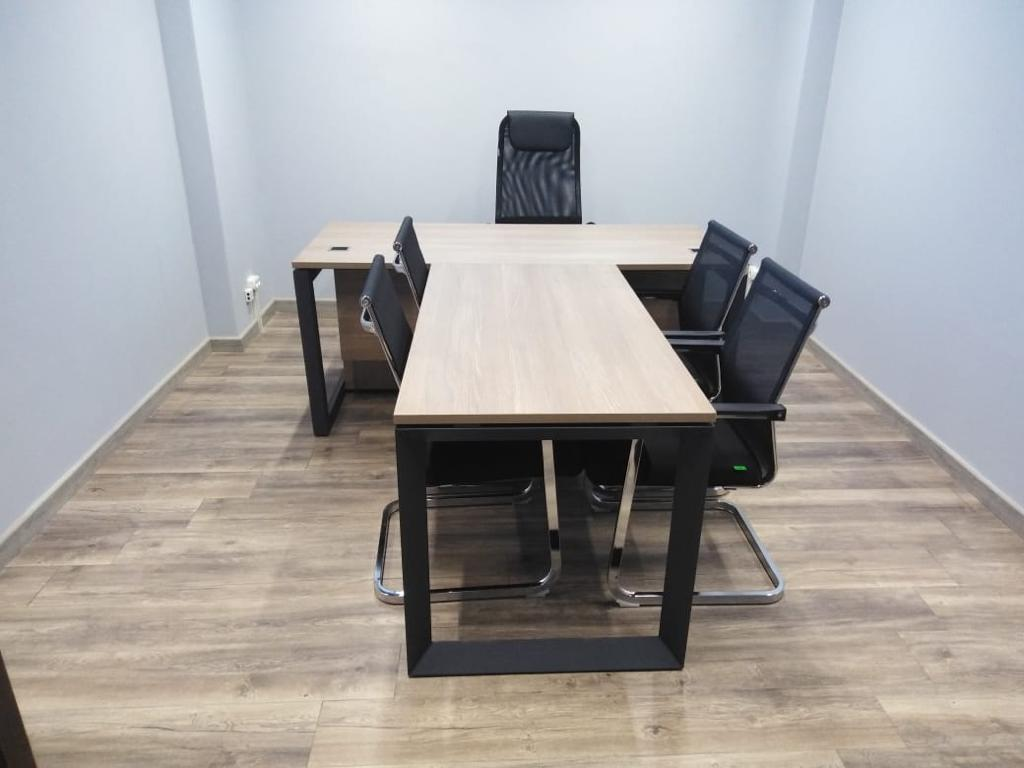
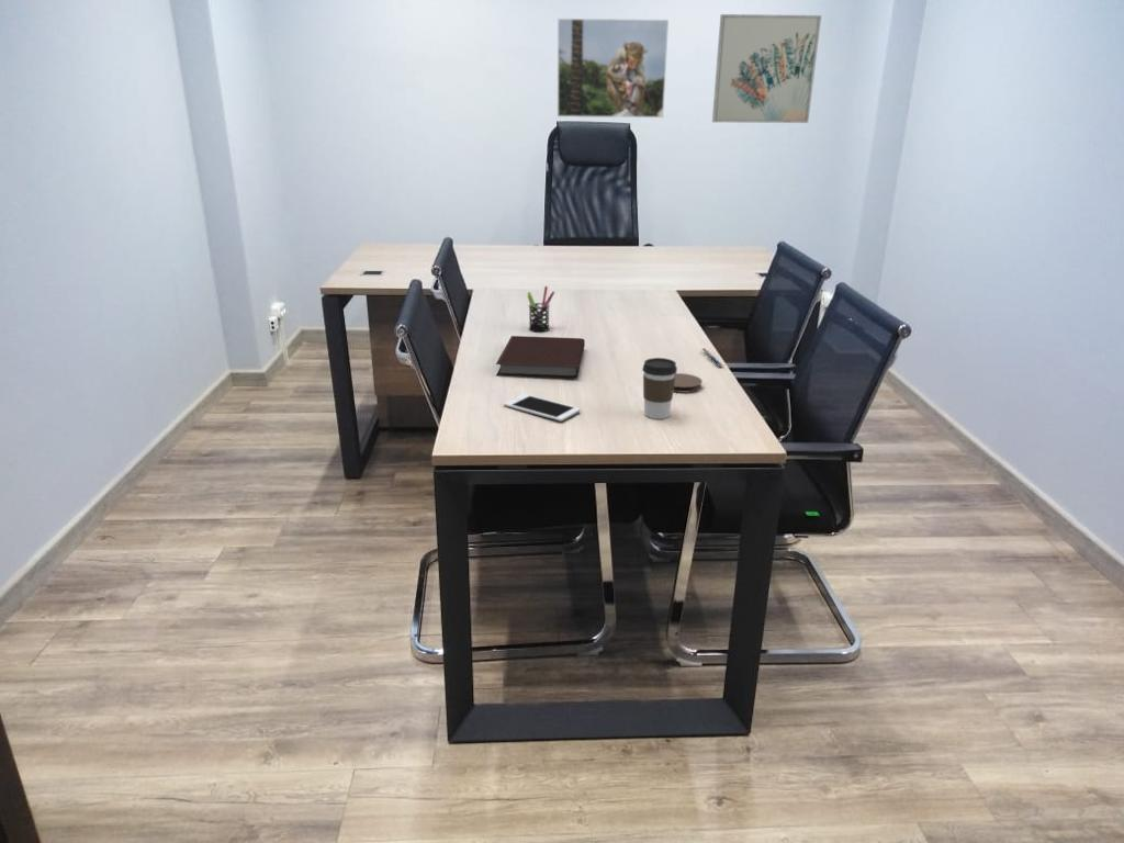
+ notebook [495,335,586,380]
+ pen [699,347,723,369]
+ pen holder [526,285,555,333]
+ coaster [673,372,704,393]
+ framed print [557,18,670,119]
+ cell phone [503,393,582,423]
+ coffee cup [641,357,678,420]
+ wall art [711,13,822,124]
